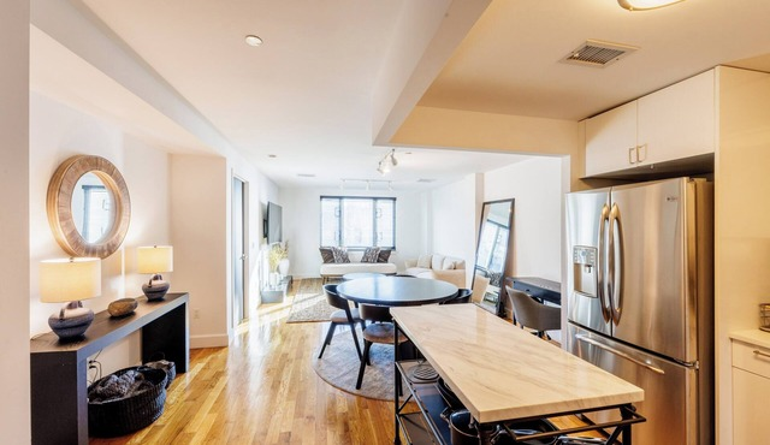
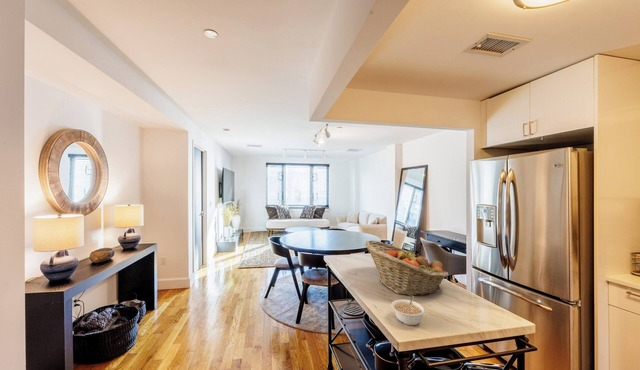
+ legume [390,296,426,326]
+ fruit basket [364,239,450,297]
